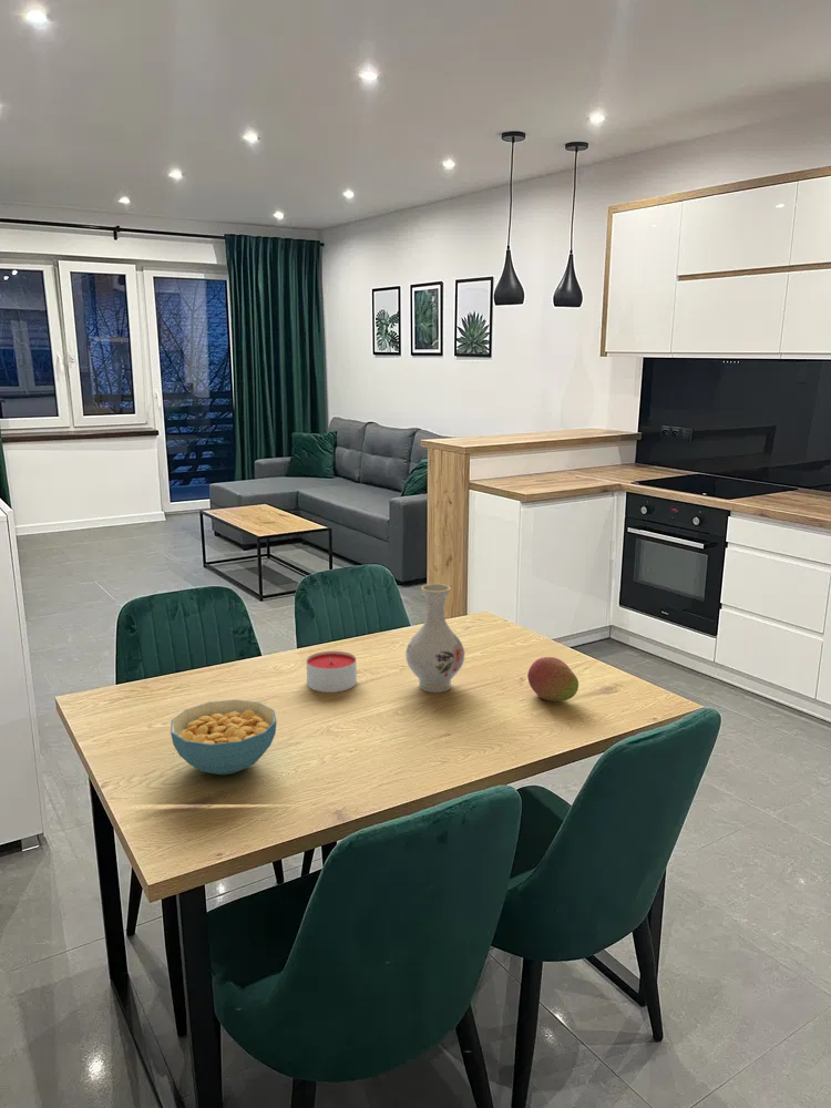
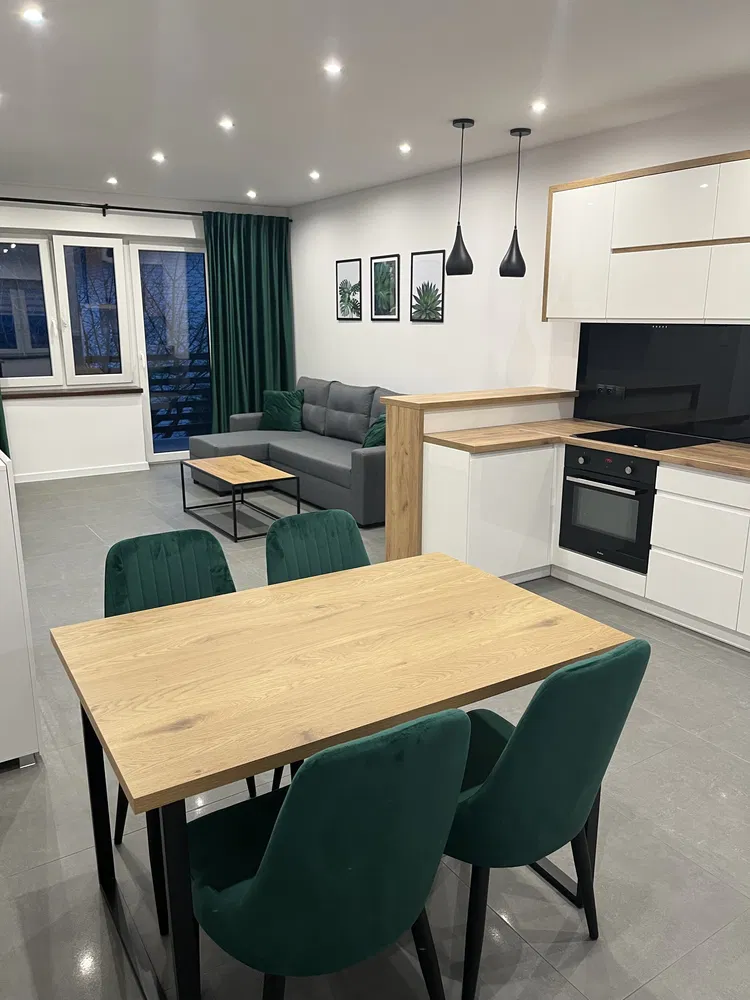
- candle [306,650,358,694]
- fruit [526,656,579,702]
- cereal bowl [170,698,278,776]
- vase [404,583,465,694]
